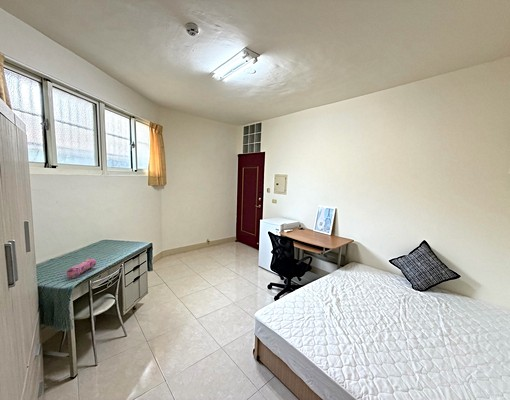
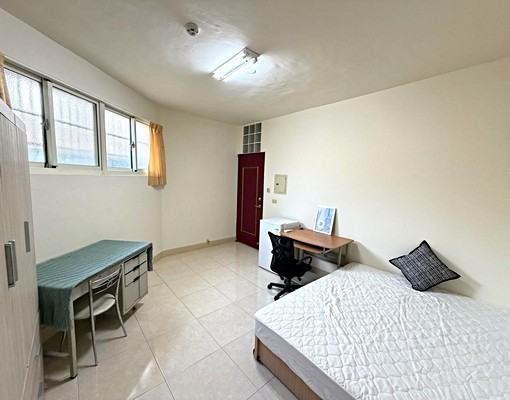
- pencil case [65,257,97,279]
